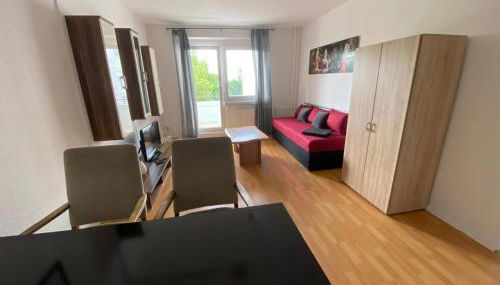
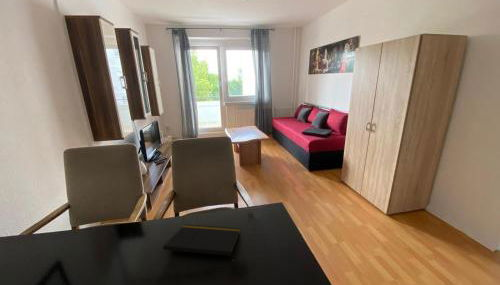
+ notepad [162,223,241,265]
